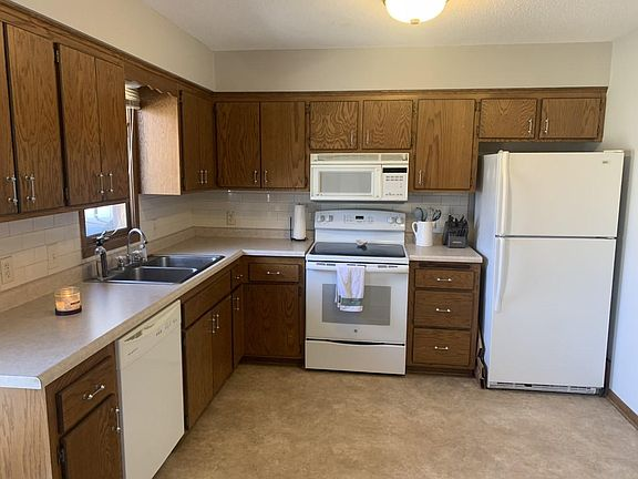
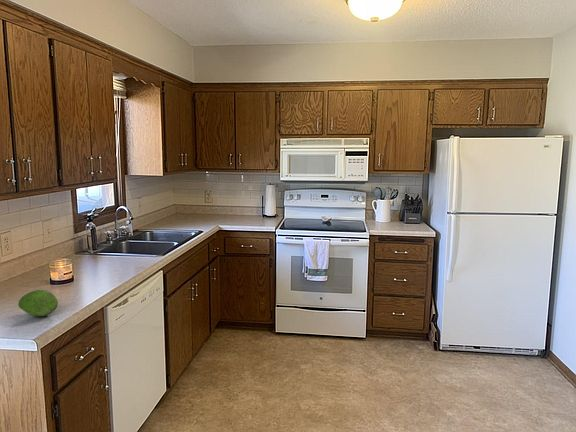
+ fruit [17,289,59,317]
